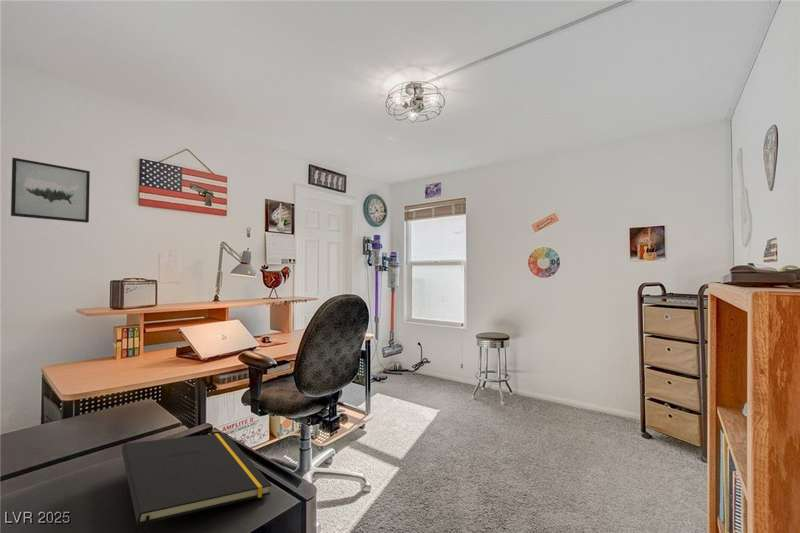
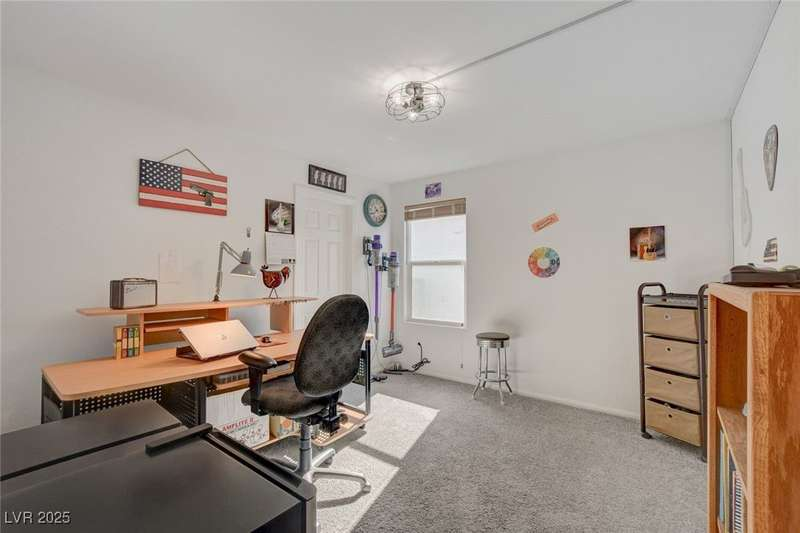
- notepad [121,432,273,533]
- wall art [10,157,91,224]
